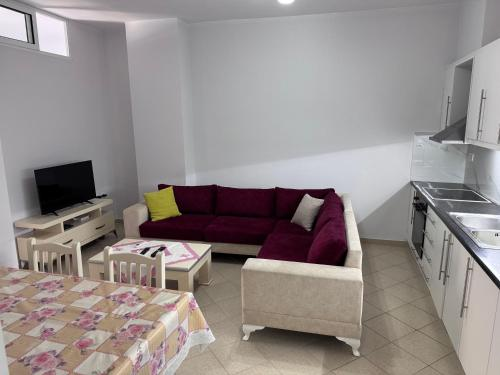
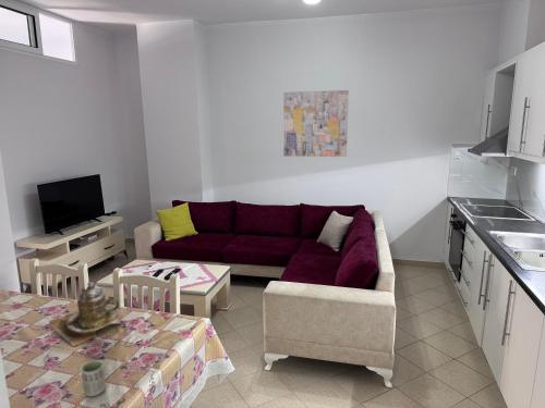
+ cup [80,359,107,397]
+ wall art [282,89,350,158]
+ teapot [48,281,125,347]
